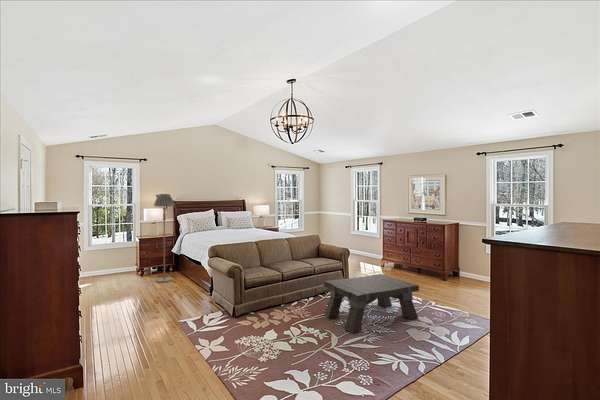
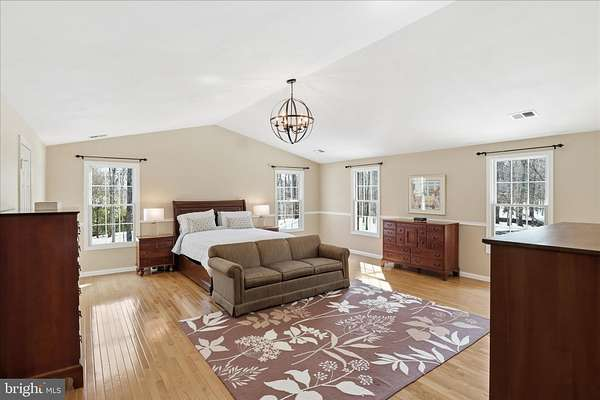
- coffee table [323,273,420,334]
- floor lamp [153,193,176,283]
